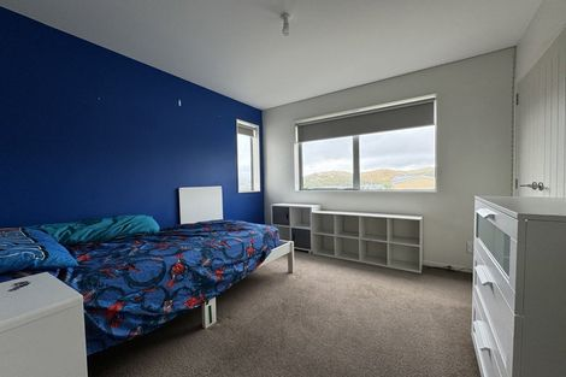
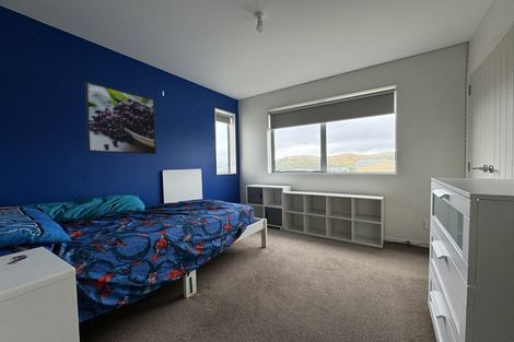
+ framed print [84,80,157,155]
